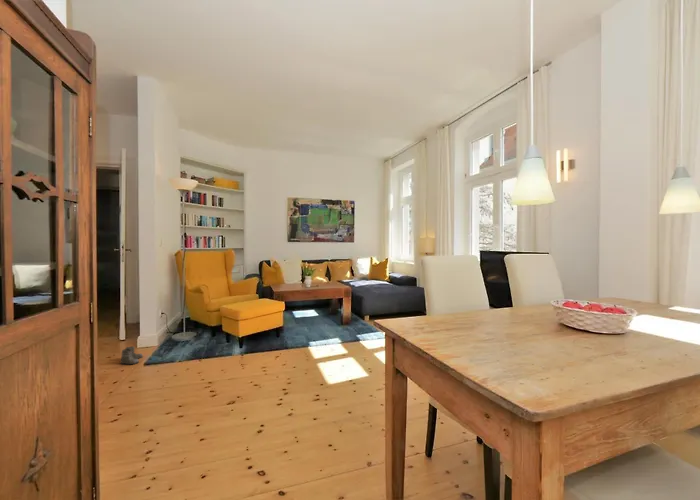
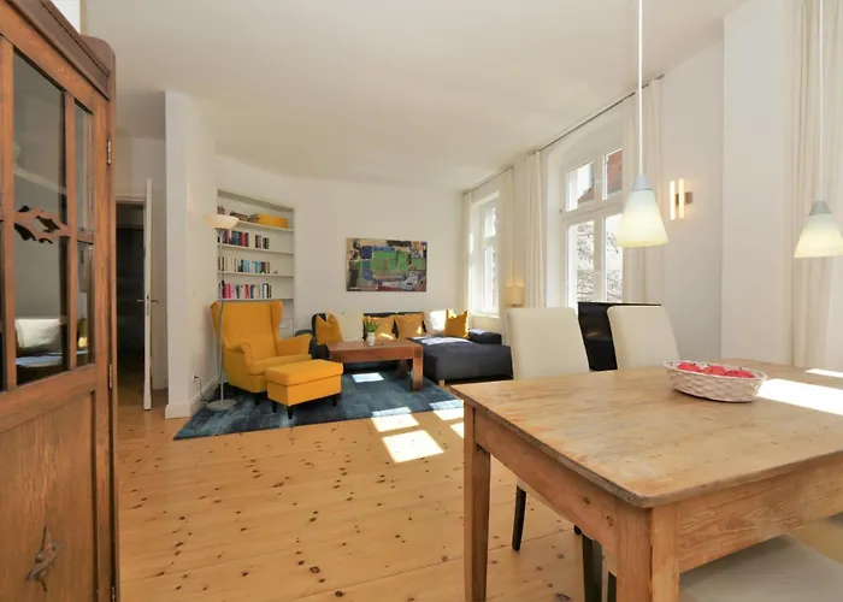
- boots [119,345,144,366]
